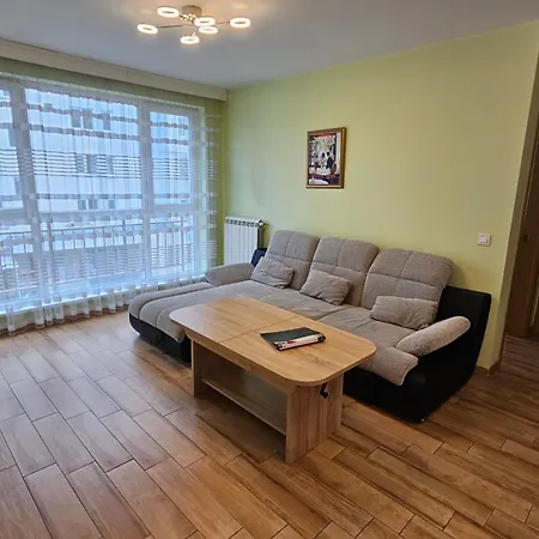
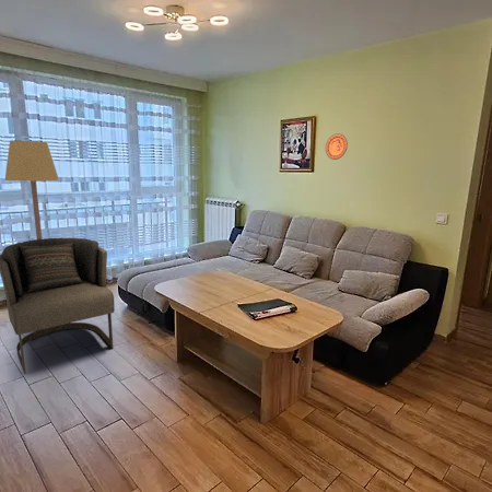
+ armchair [0,237,116,375]
+ decorative plate [325,132,349,161]
+ lamp [3,139,60,239]
